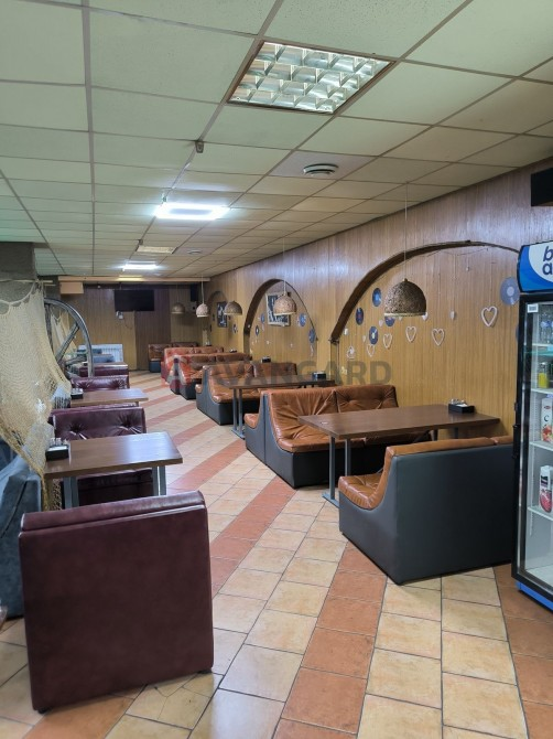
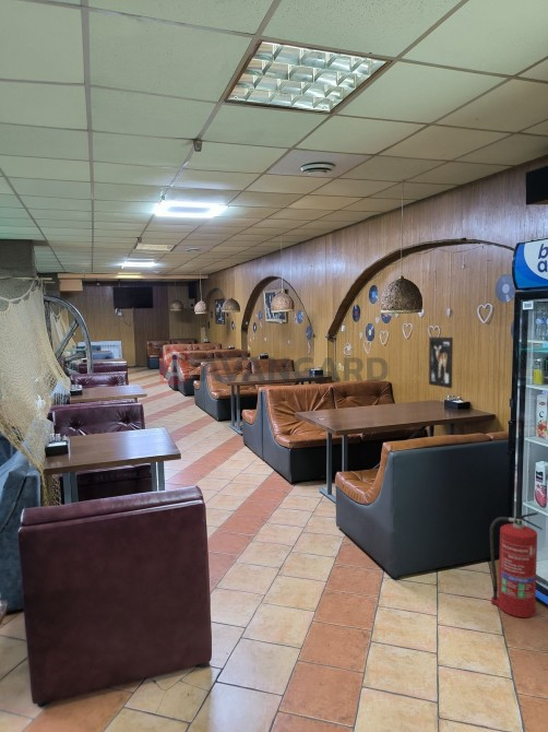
+ fire extinguisher [489,511,544,618]
+ wall art [428,335,454,389]
